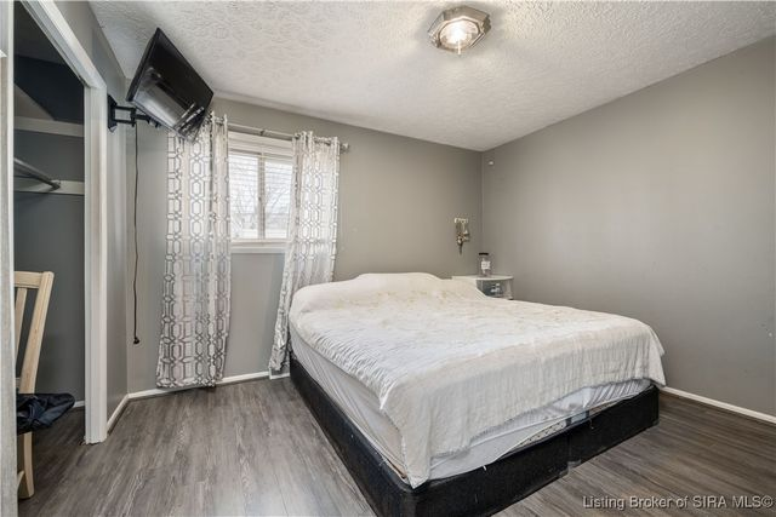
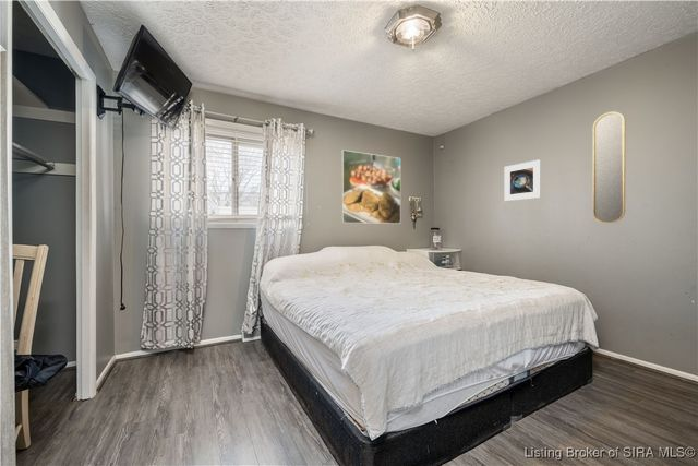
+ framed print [340,148,401,225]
+ home mirror [592,111,626,225]
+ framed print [503,158,542,202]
